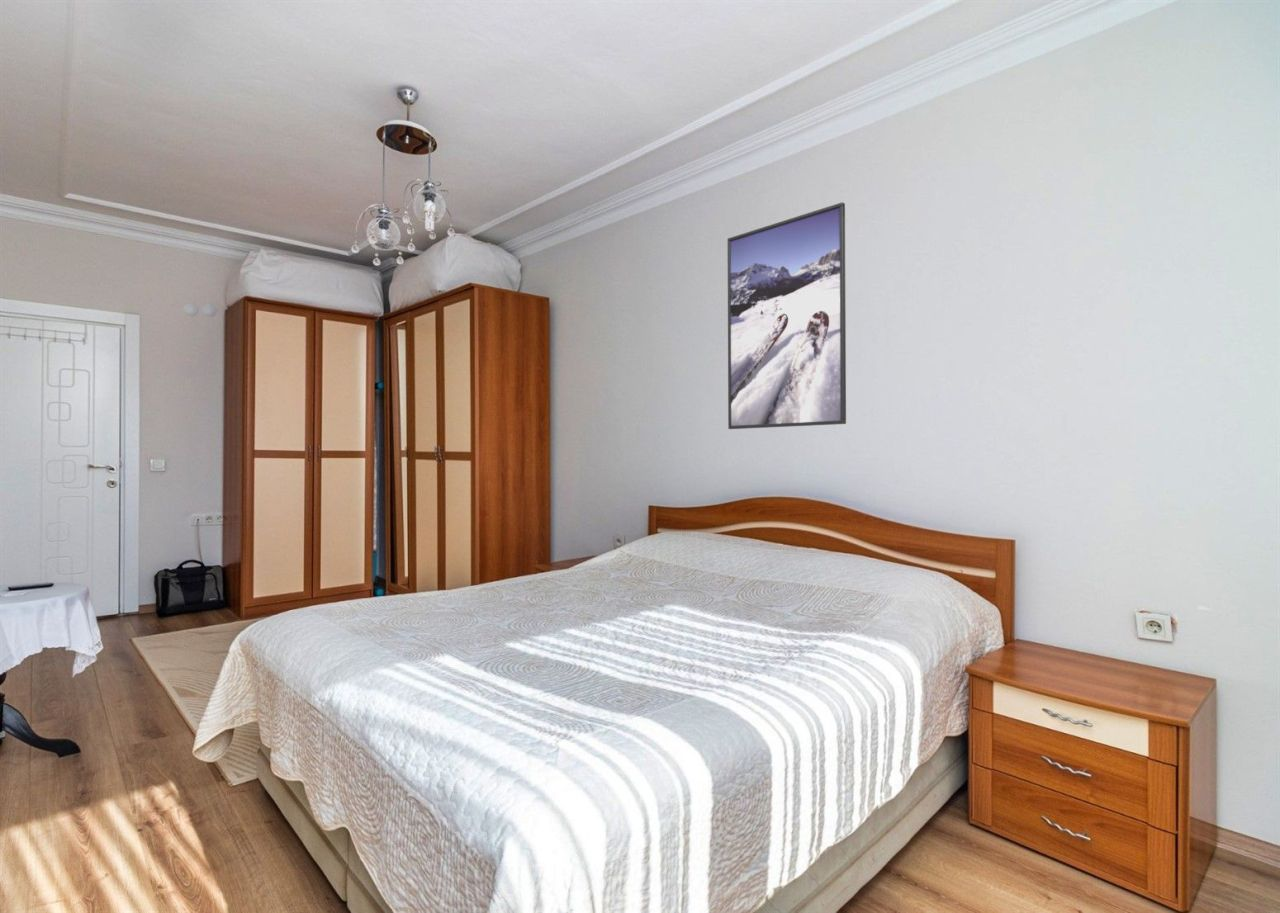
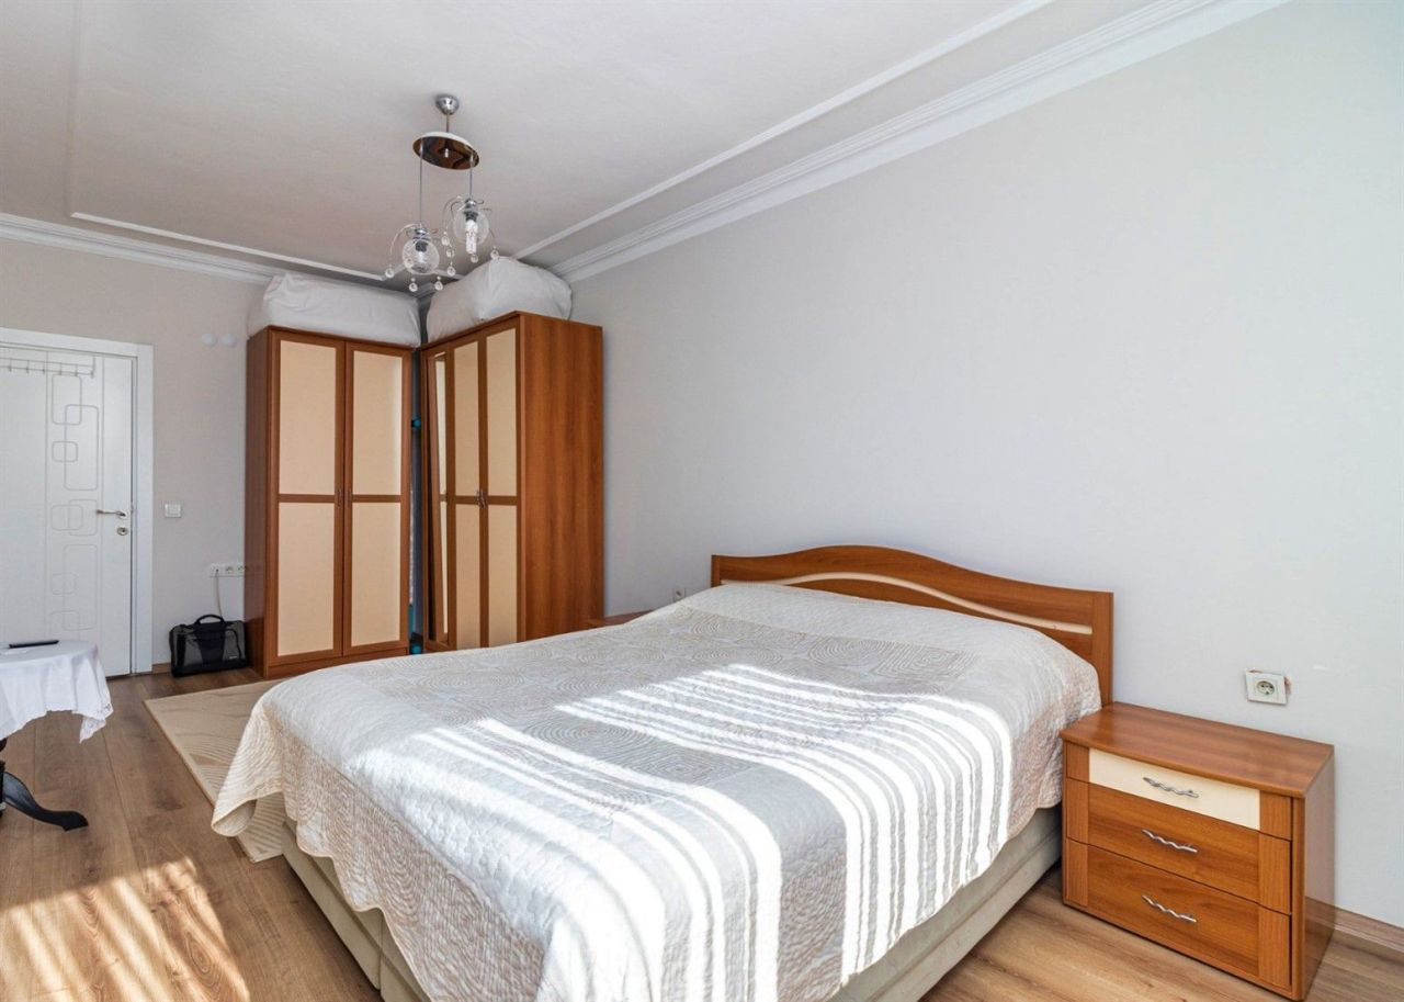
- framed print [727,201,847,430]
